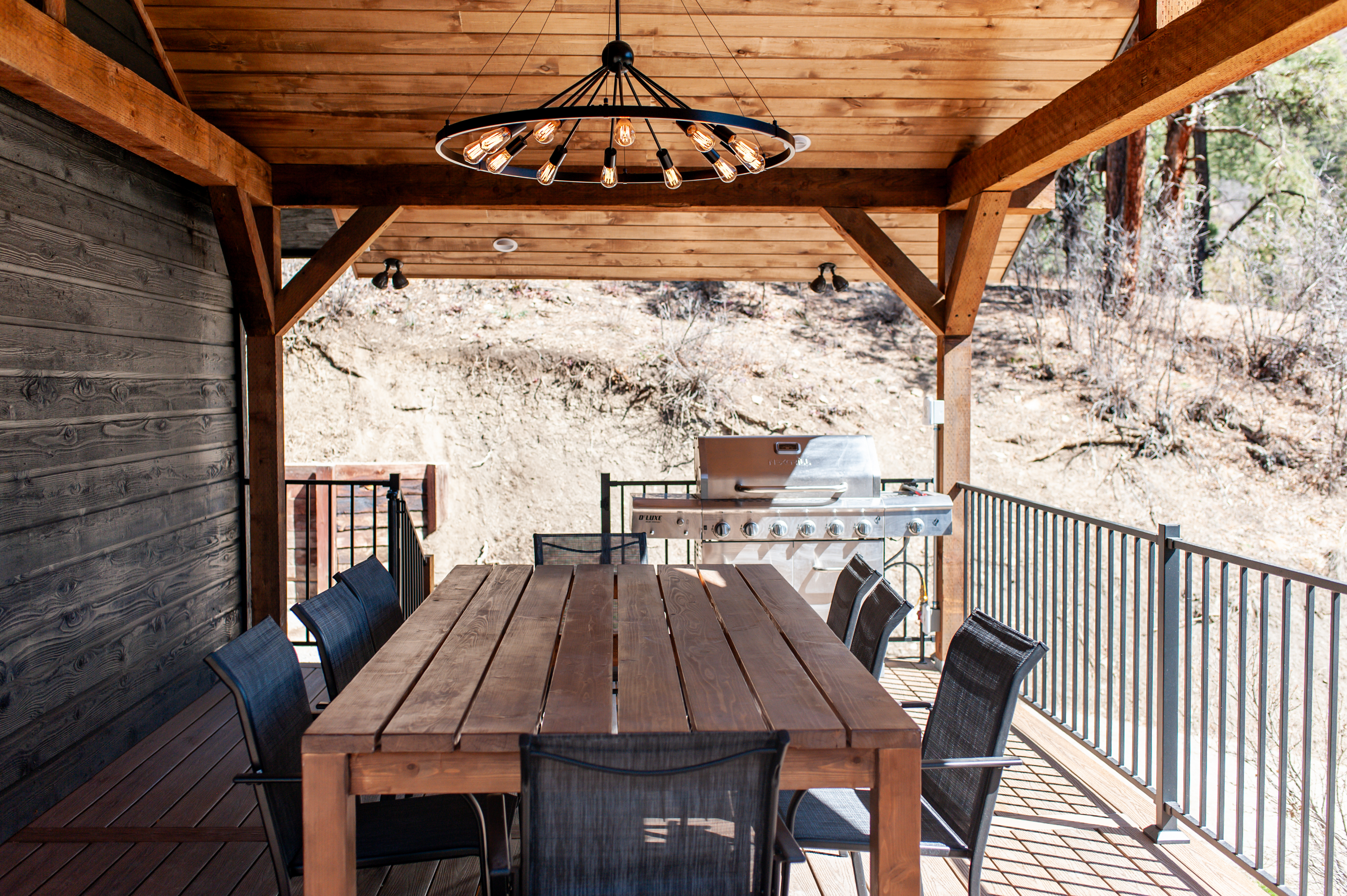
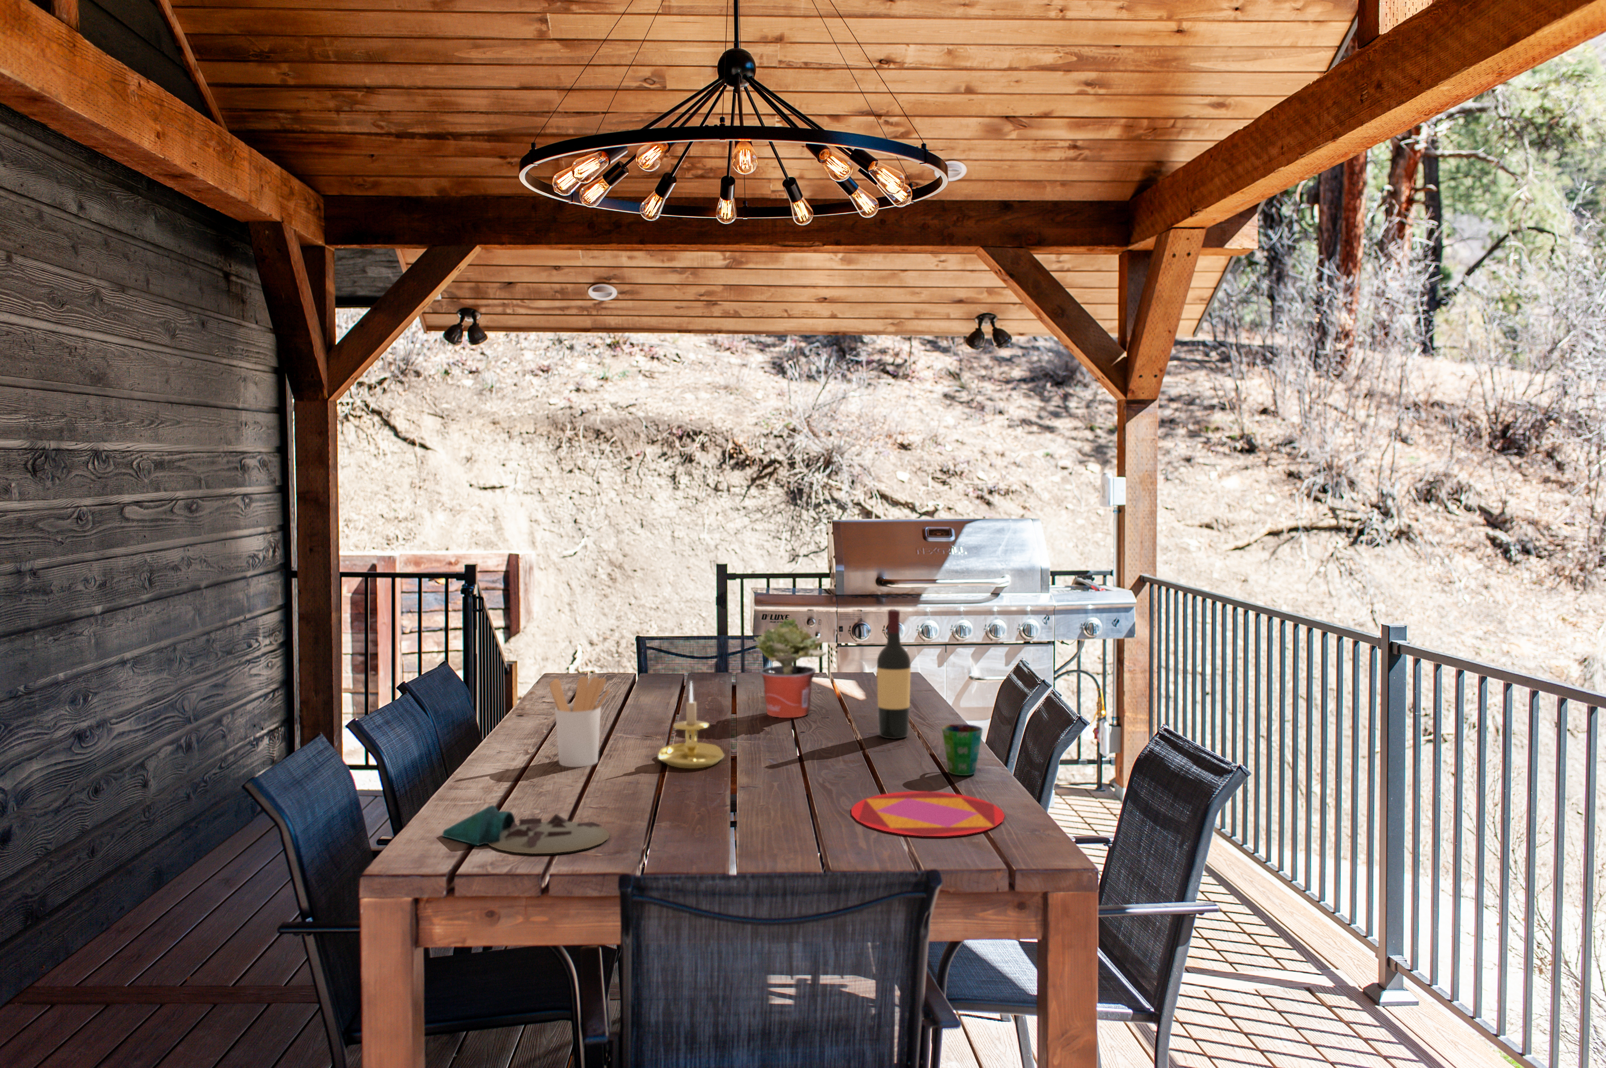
+ utensil holder [550,676,610,768]
+ potted plant [754,617,827,719]
+ plate [850,790,1005,837]
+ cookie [441,805,610,855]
+ wine bottle [876,609,911,739]
+ cup [941,724,984,776]
+ candle holder [658,681,725,769]
